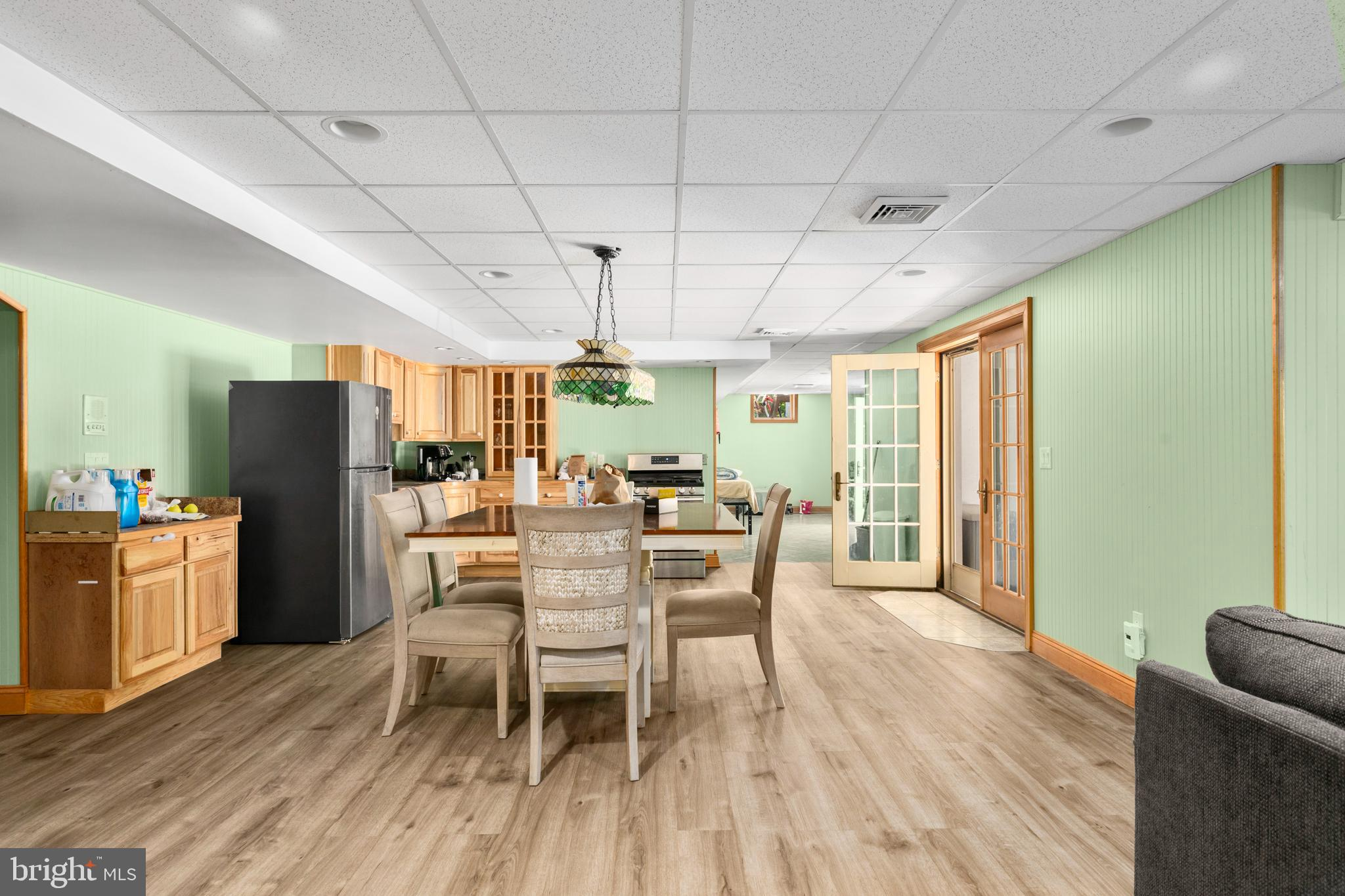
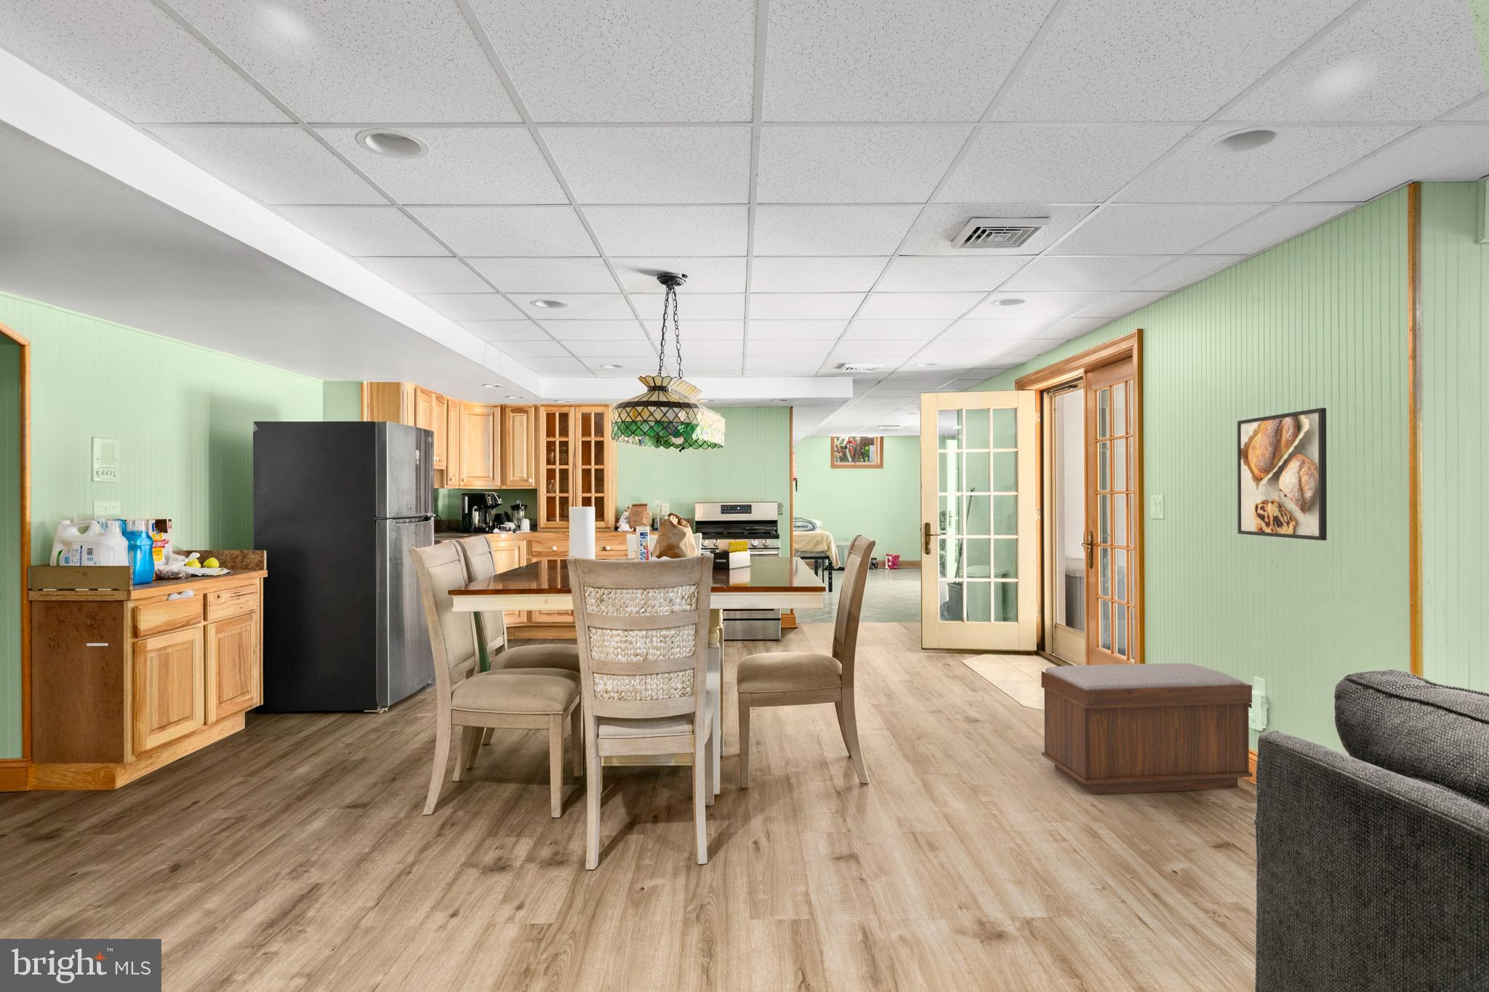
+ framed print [1237,407,1327,541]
+ bench [1041,663,1253,795]
